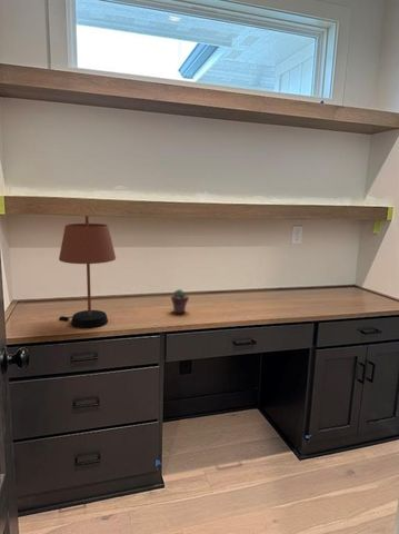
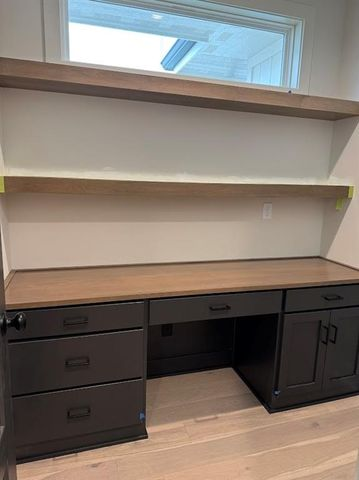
- table lamp [58,215,117,329]
- potted succulent [170,288,190,315]
